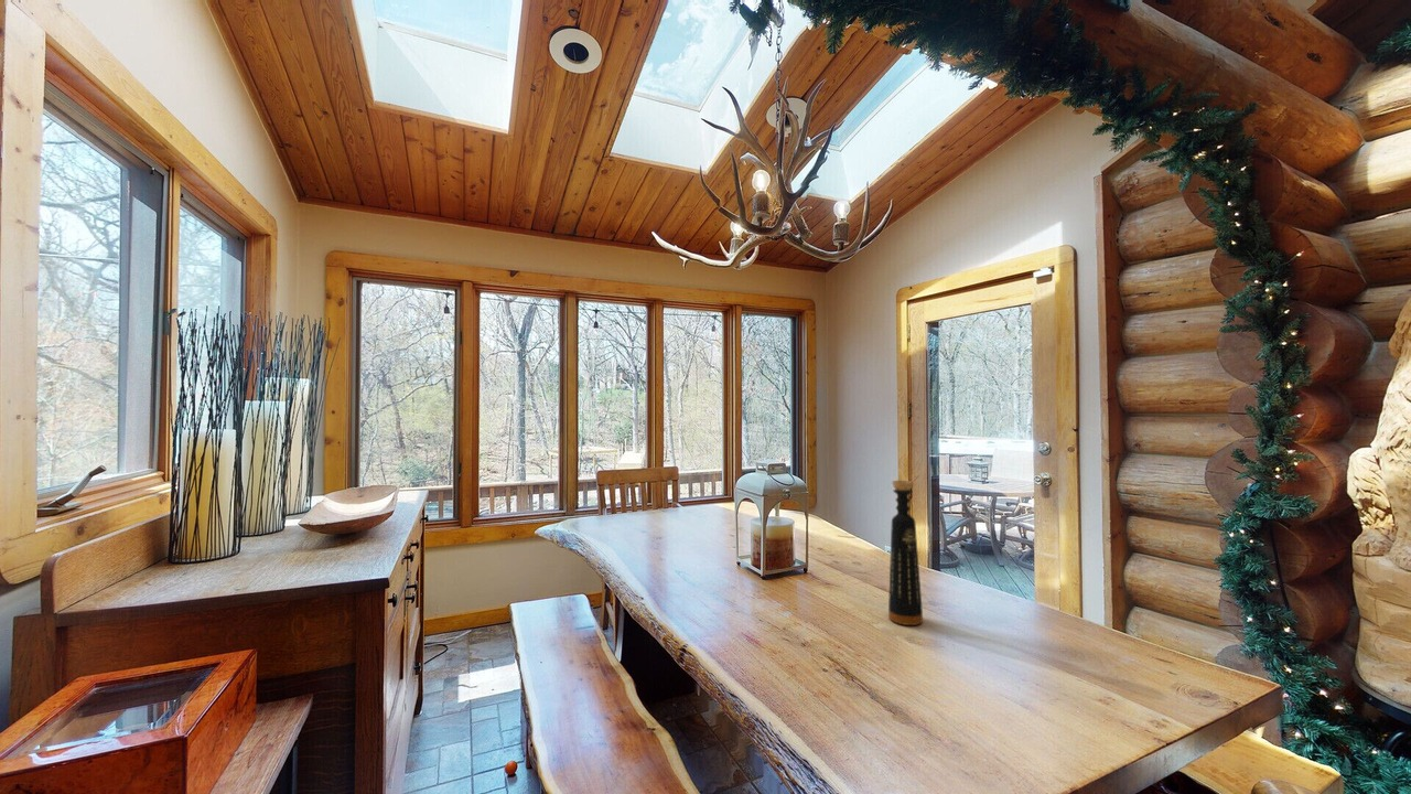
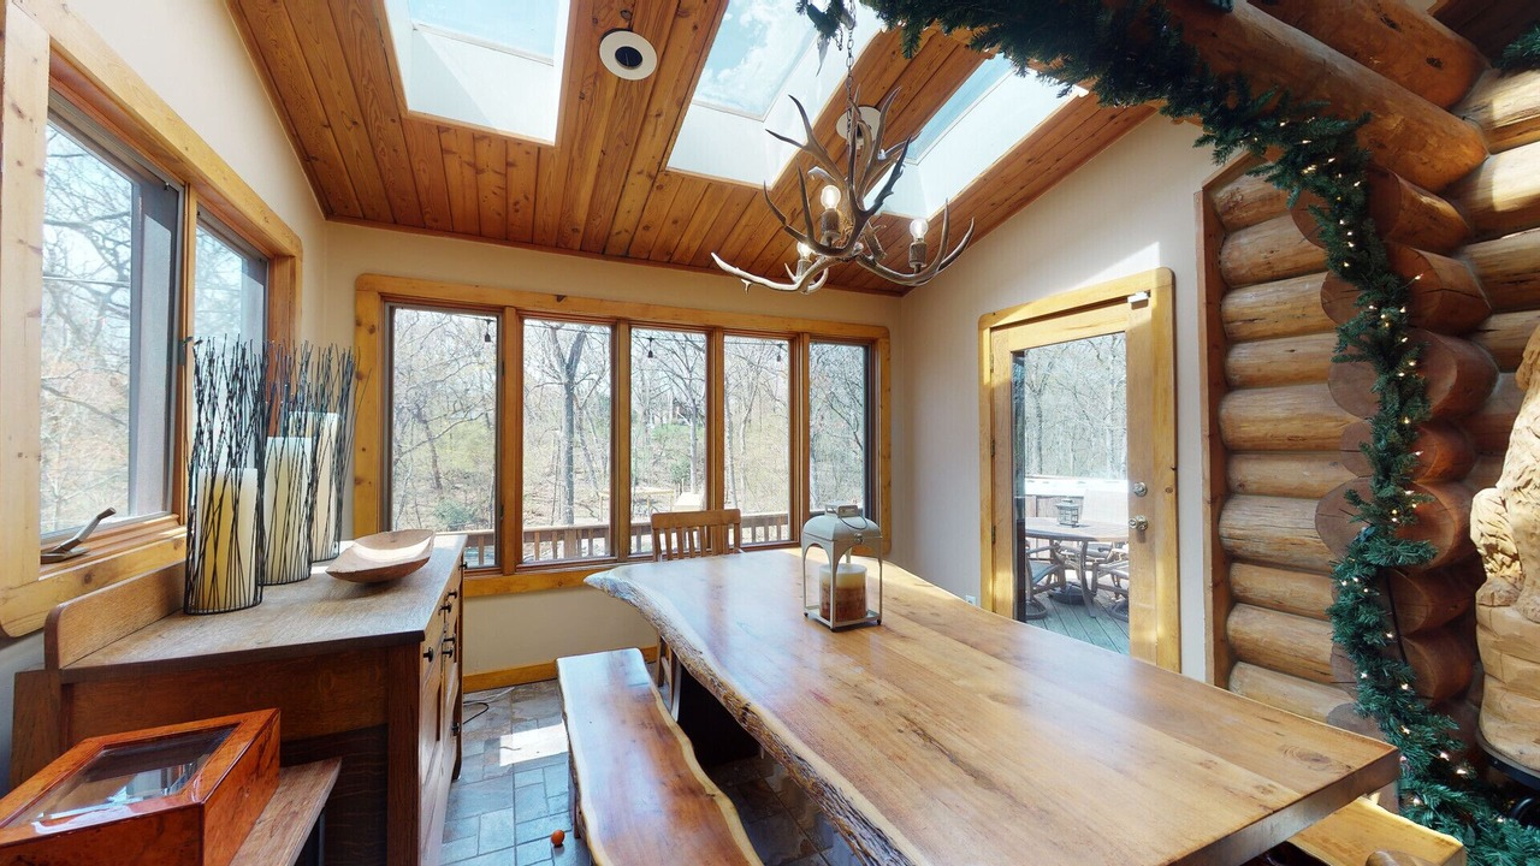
- bottle [887,480,924,626]
